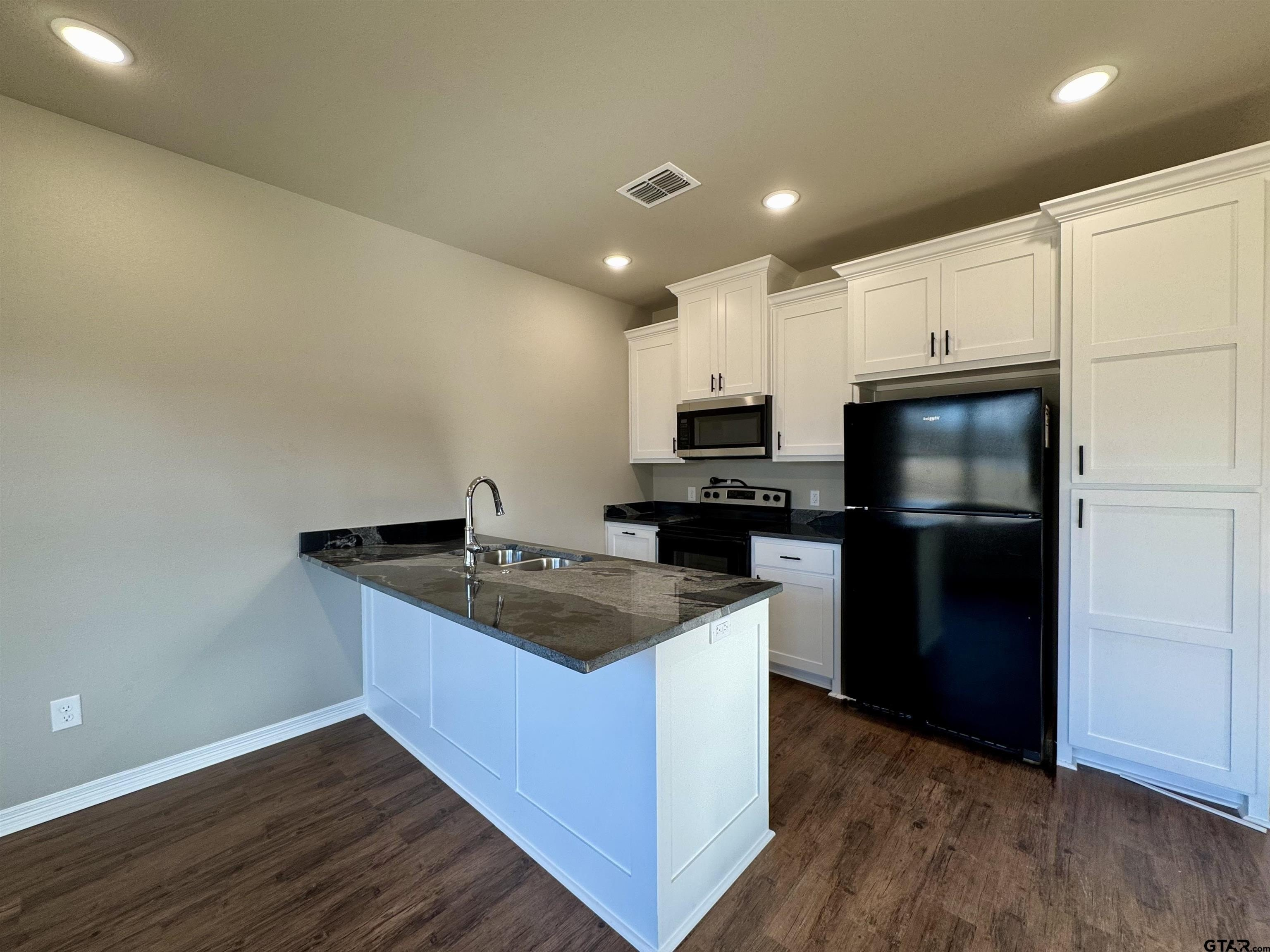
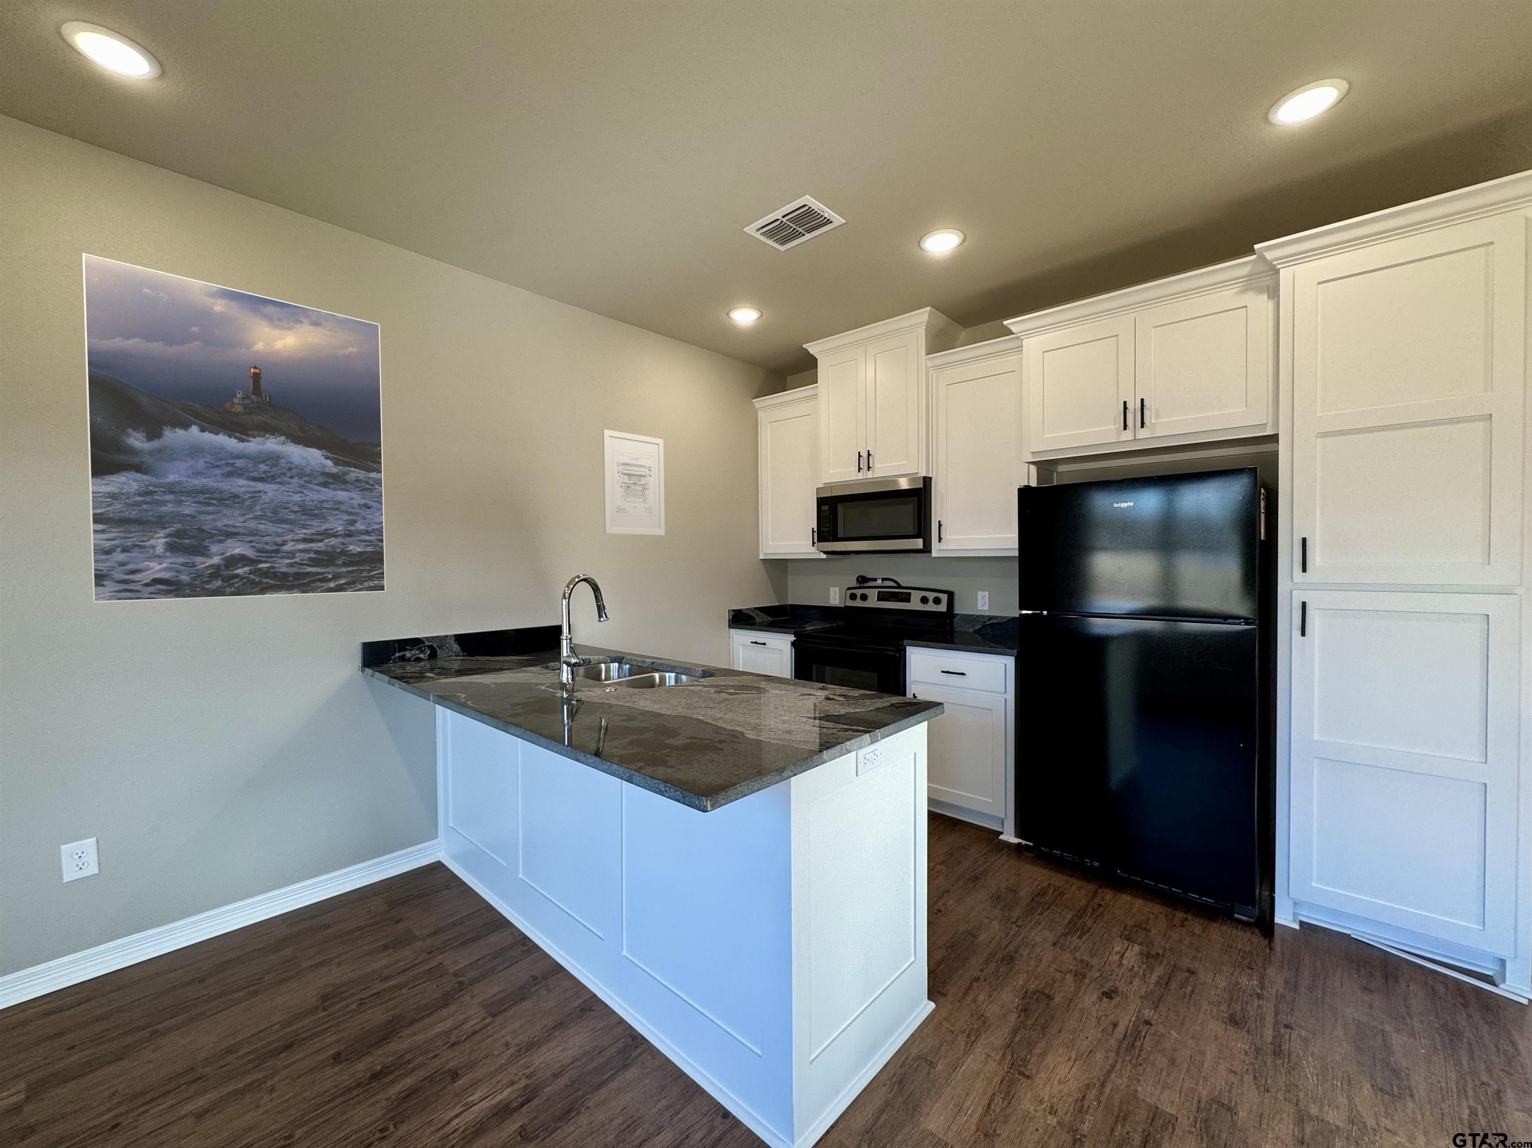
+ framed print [82,252,386,603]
+ wall art [602,429,665,535]
